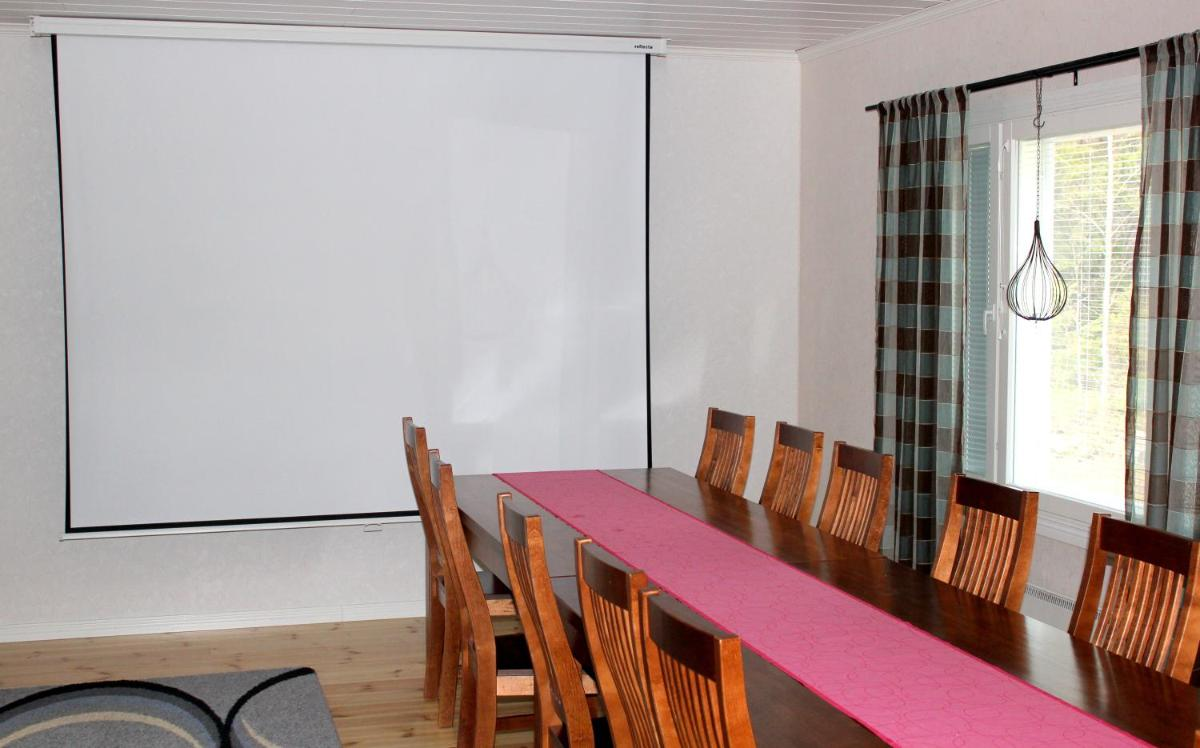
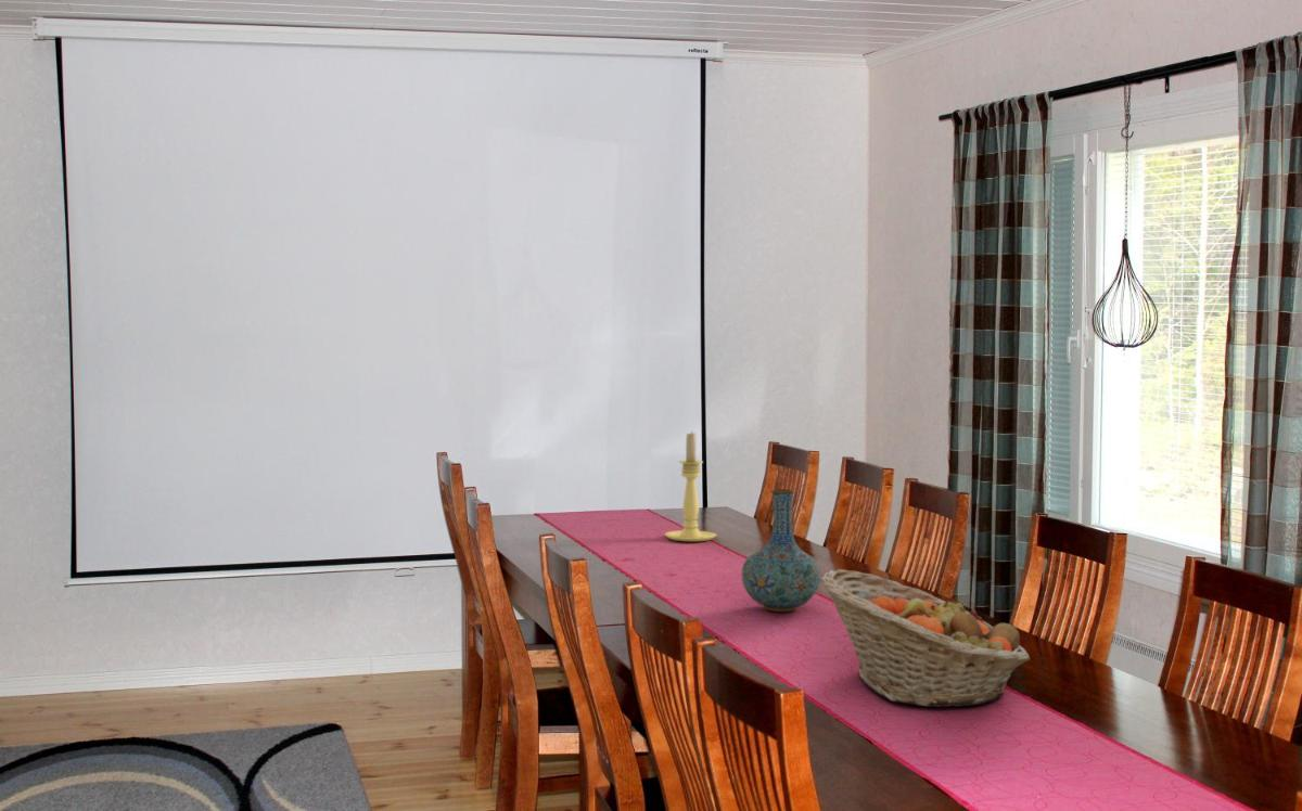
+ fruit basket [820,568,1031,708]
+ candle holder [664,429,717,542]
+ vase [741,488,821,613]
